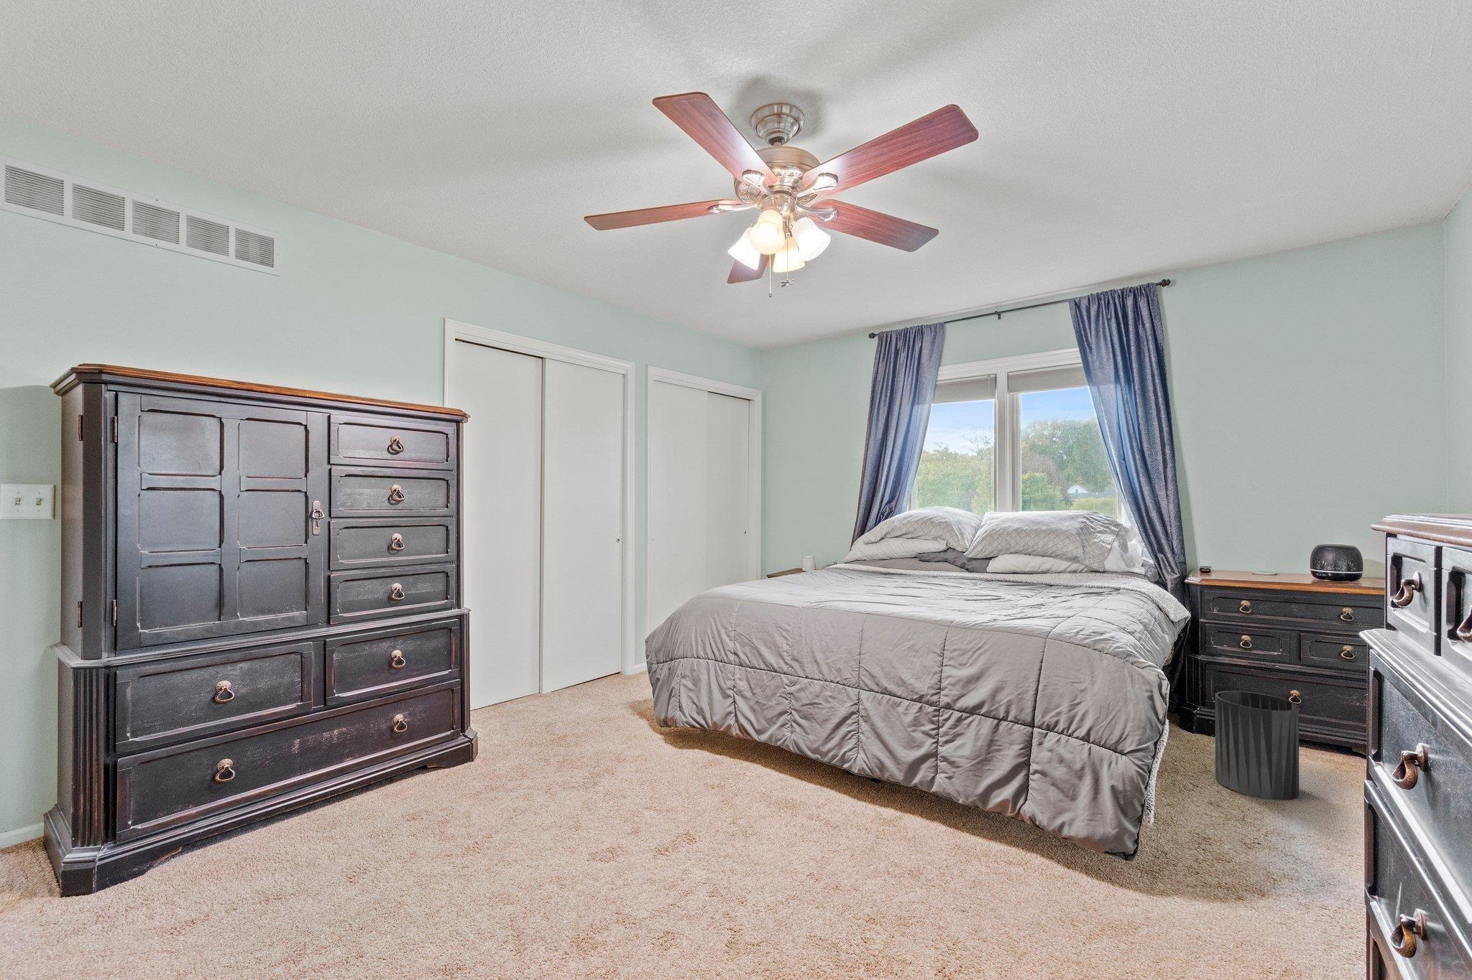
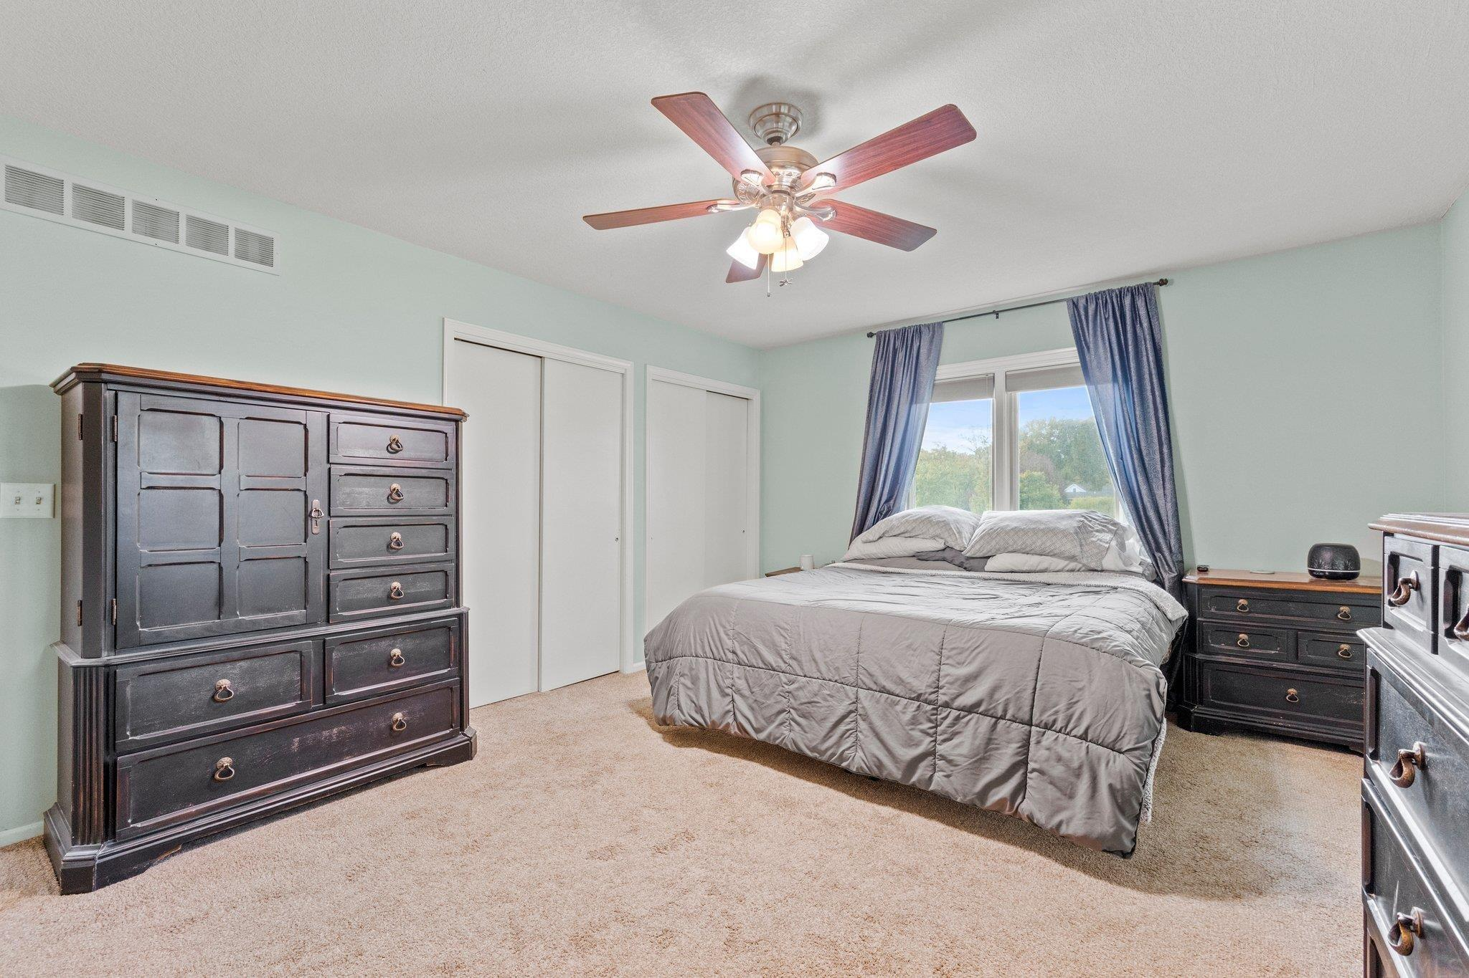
- trash can [1215,690,1299,802]
